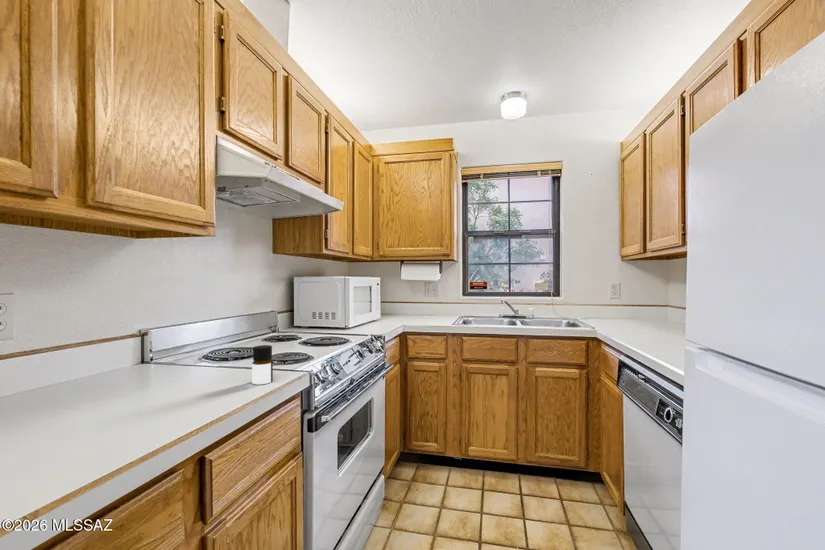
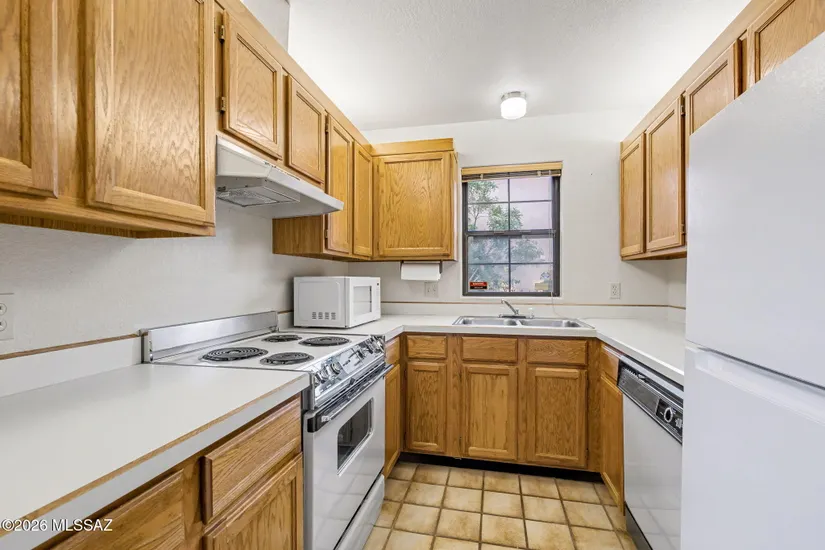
- bottle [251,344,274,385]
